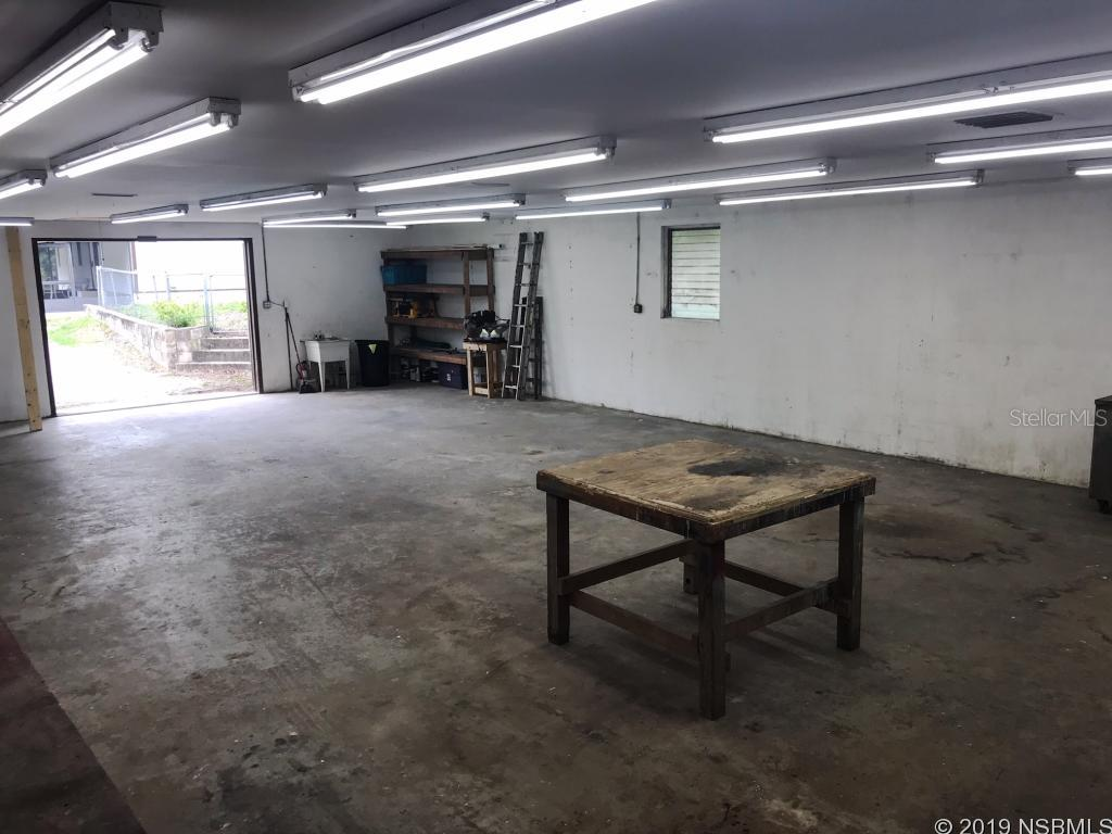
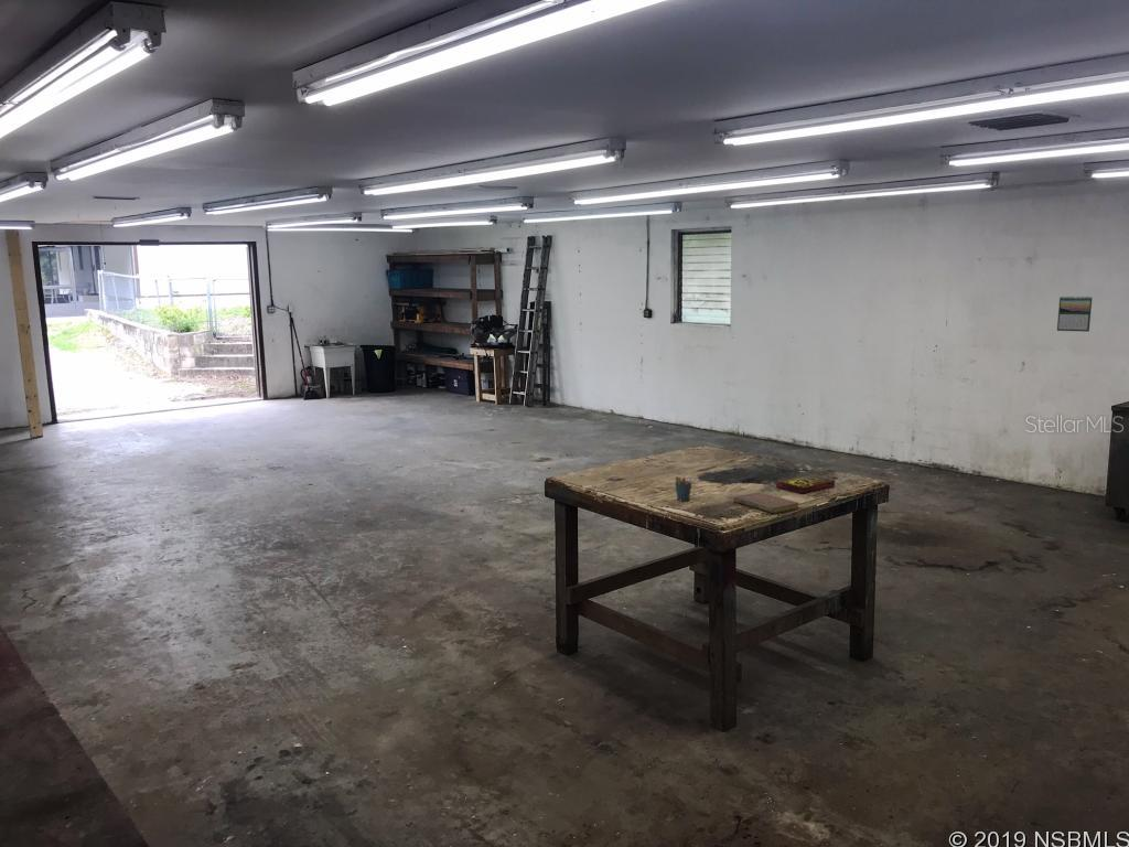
+ pen holder [674,473,693,502]
+ notebook [732,491,800,515]
+ calendar [1056,294,1094,333]
+ book [774,473,837,495]
